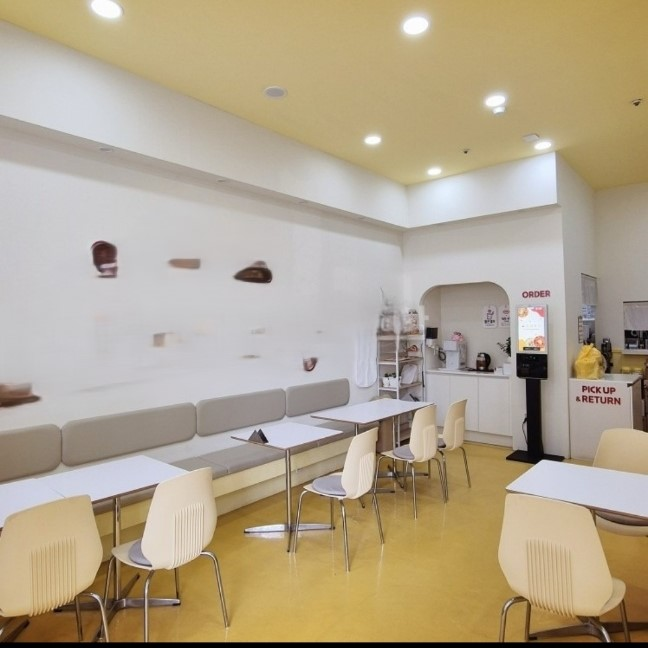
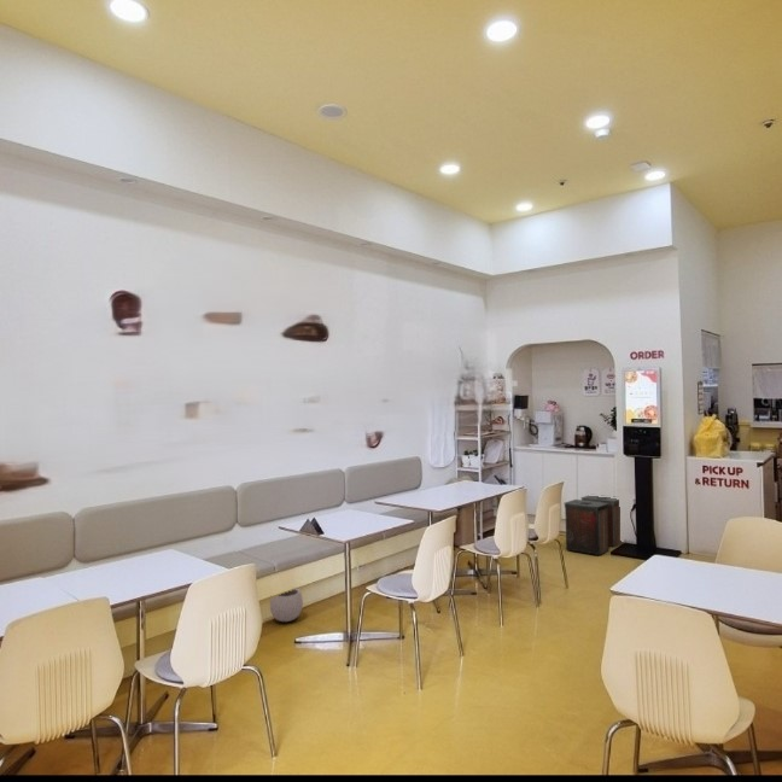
+ trash bin [564,495,624,556]
+ plant pot [269,588,304,623]
